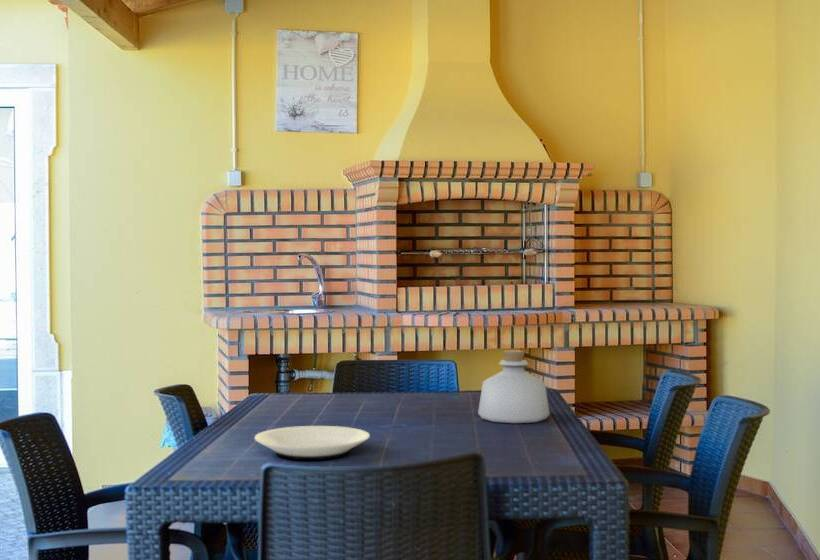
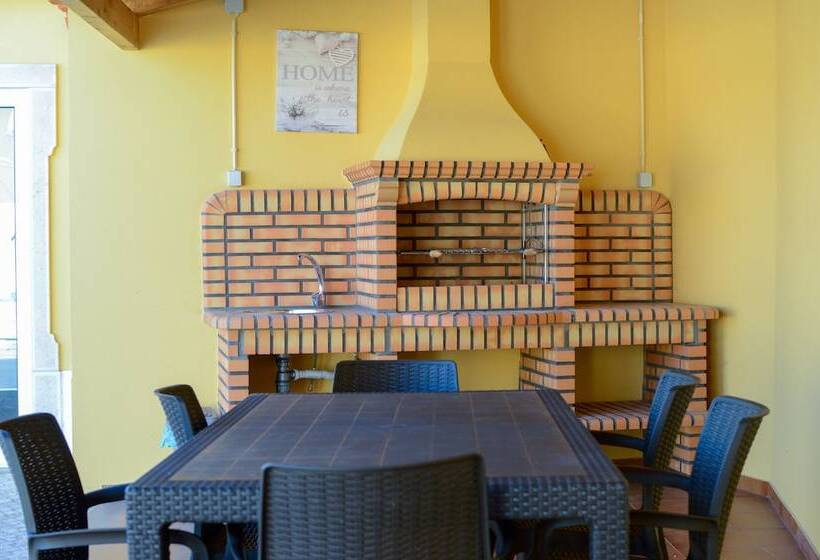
- bottle [477,349,551,424]
- plate [254,425,371,461]
